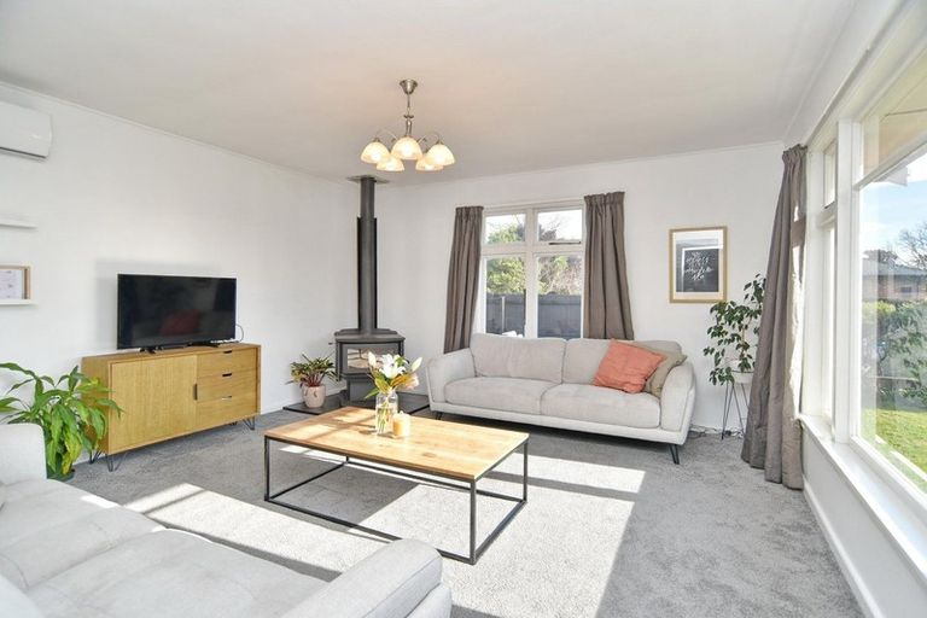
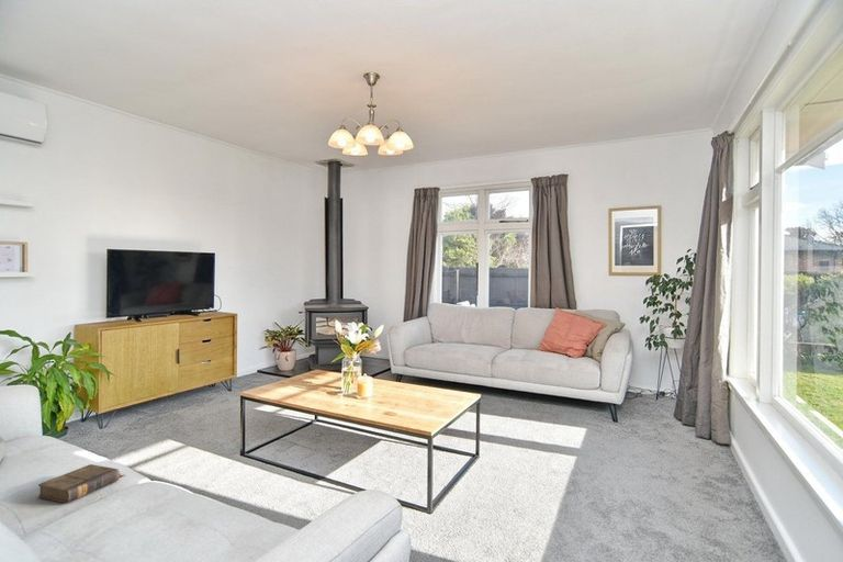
+ book [37,463,126,504]
